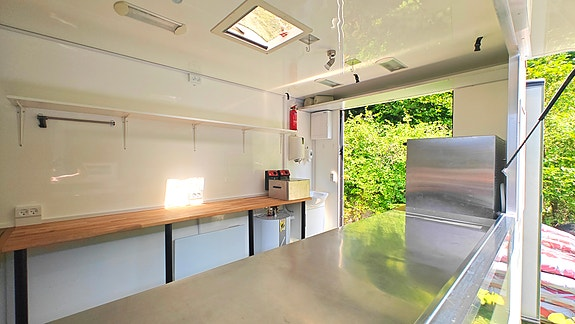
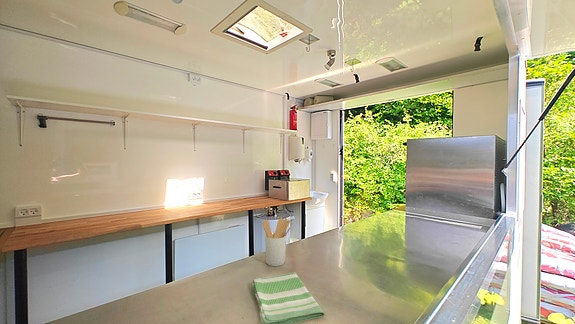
+ dish towel [251,272,326,324]
+ utensil holder [262,217,292,267]
